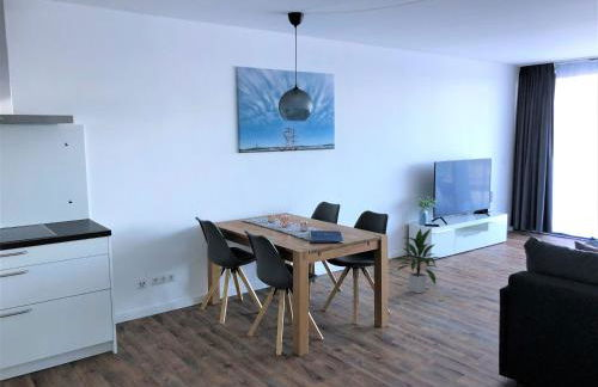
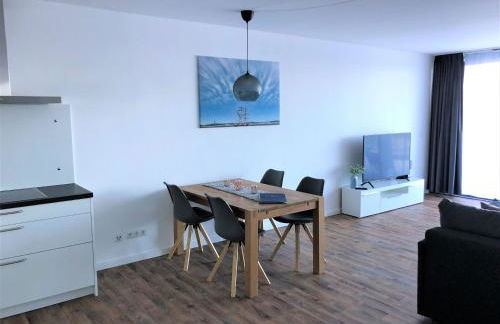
- indoor plant [393,227,441,294]
